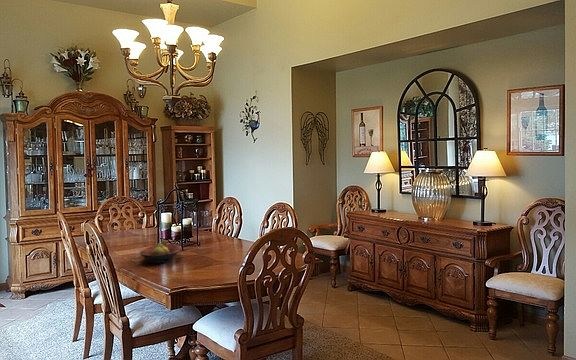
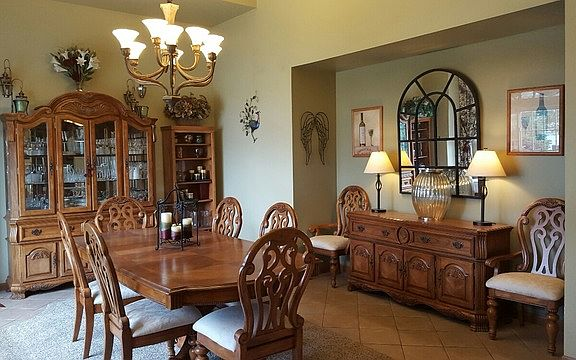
- fruit bowl [139,239,182,264]
